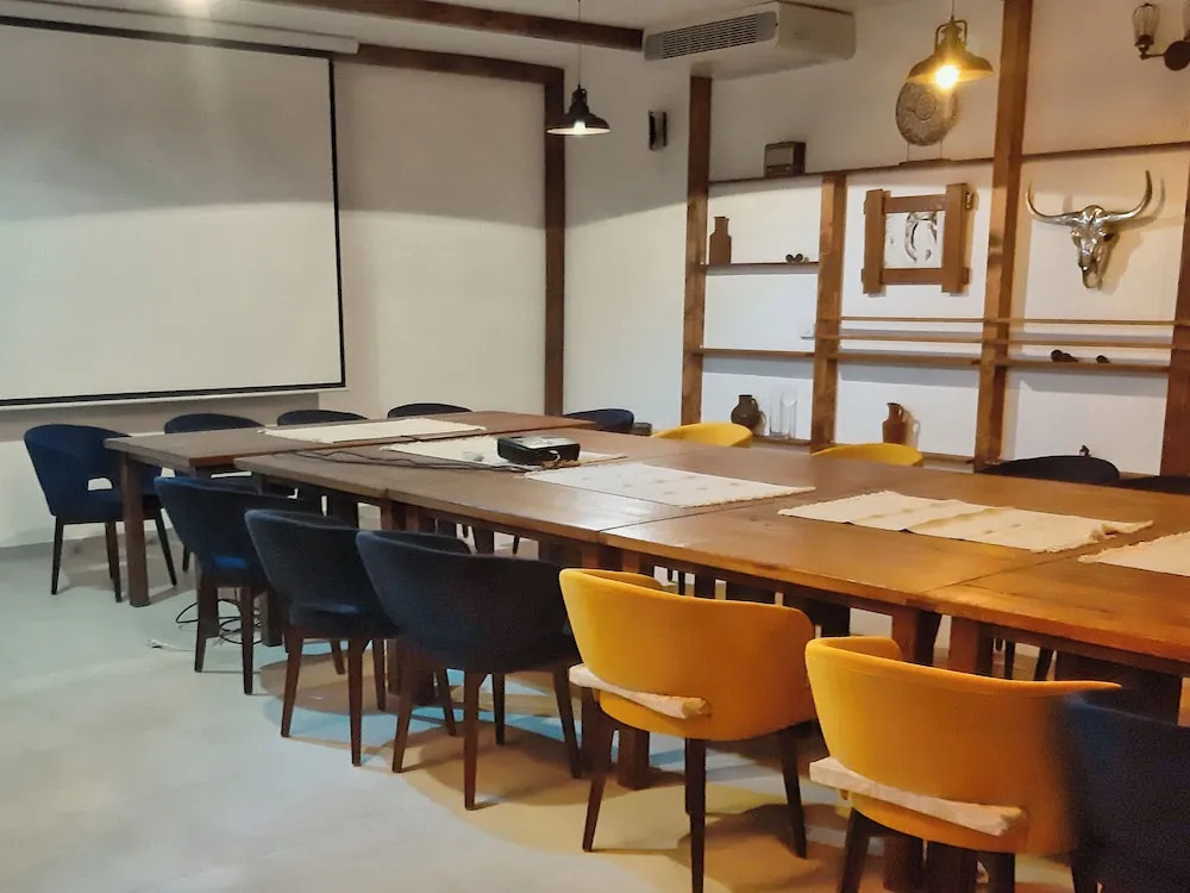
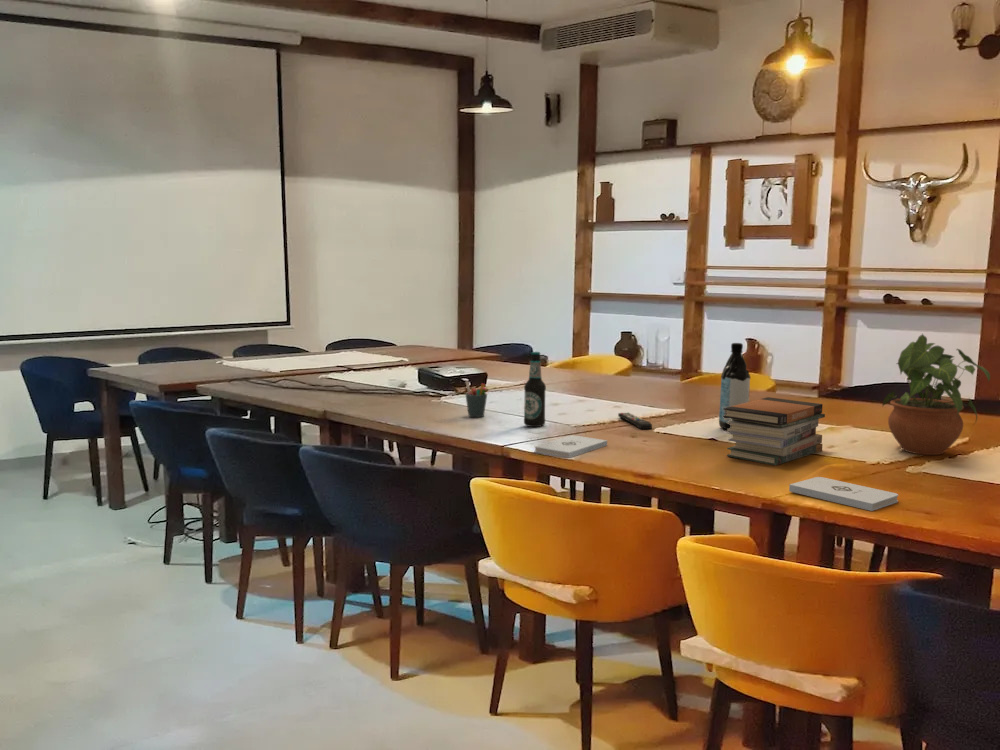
+ water bottle [718,342,752,431]
+ potted plant [882,333,991,456]
+ notepad [788,476,899,512]
+ pen holder [464,380,488,418]
+ remote control [617,412,653,430]
+ bottle [523,351,547,428]
+ notepad [534,434,608,459]
+ book stack [723,396,826,466]
